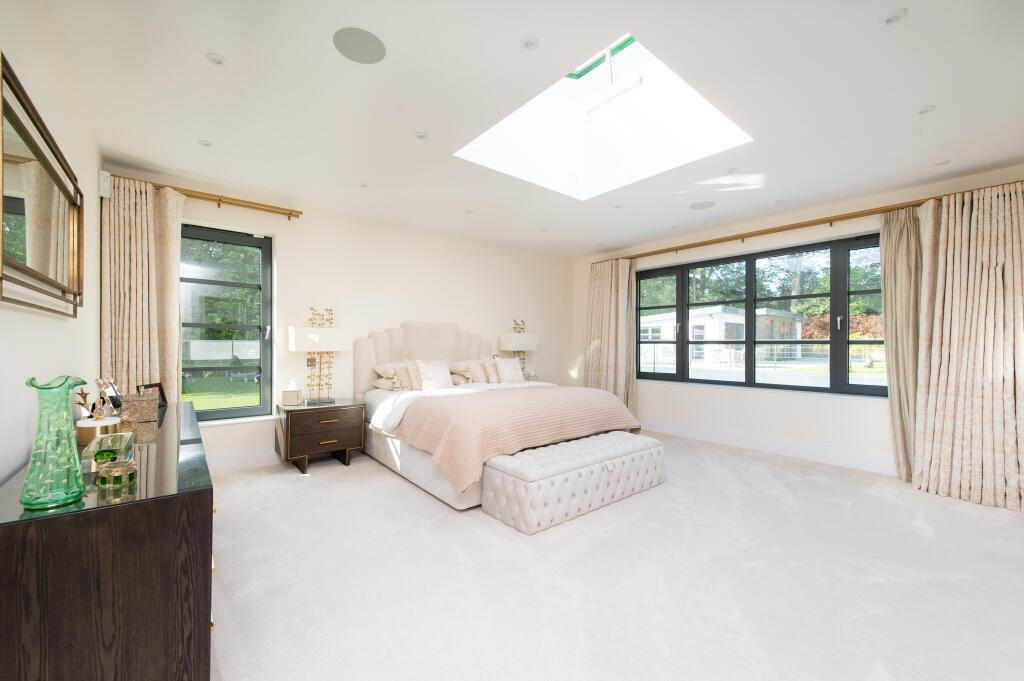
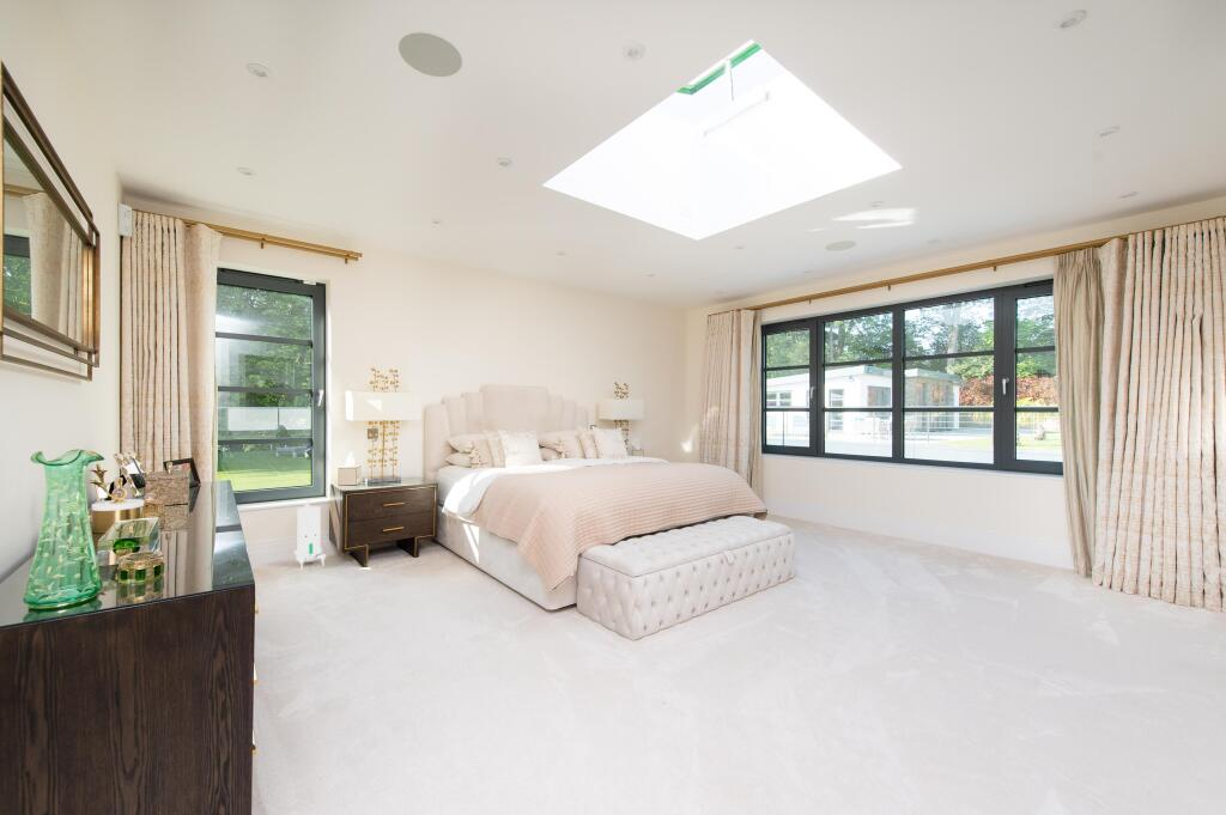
+ toy robot [293,499,327,571]
